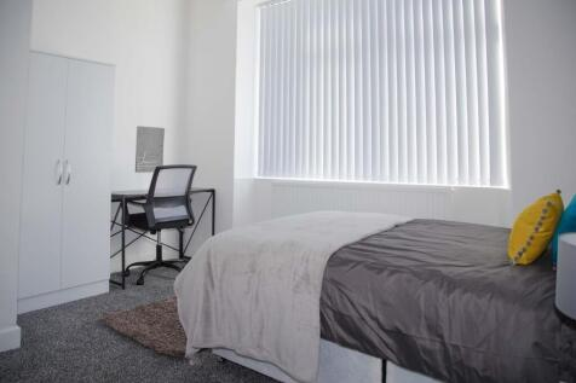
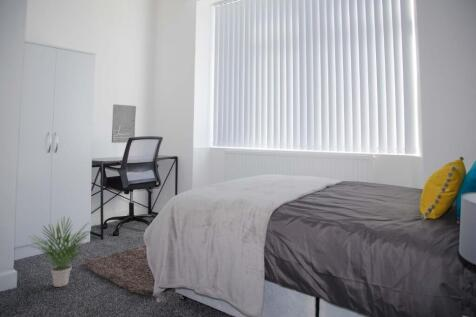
+ potted plant [27,216,92,288]
